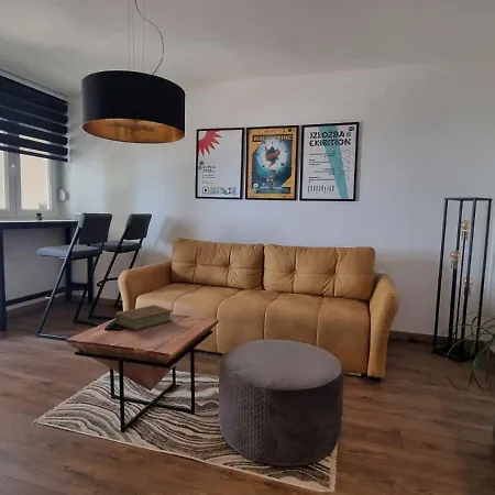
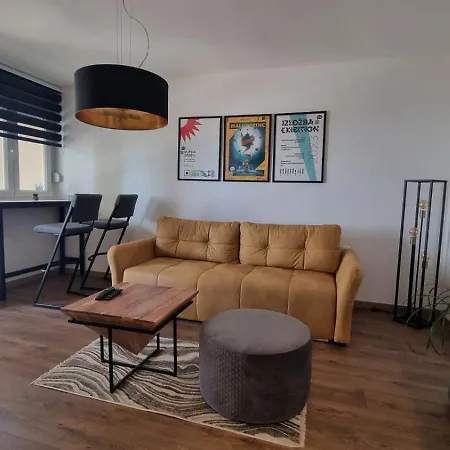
- book [114,304,174,332]
